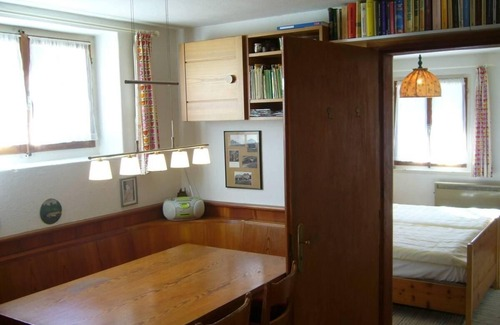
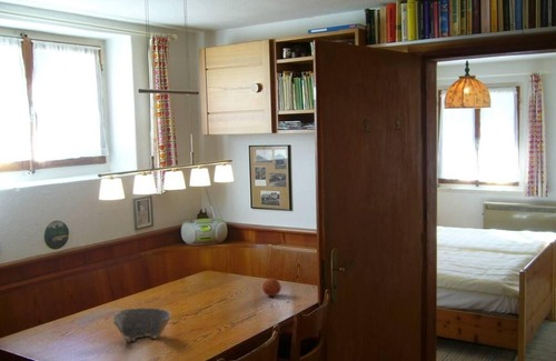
+ bowl [111,307,172,343]
+ fruit [261,277,282,298]
